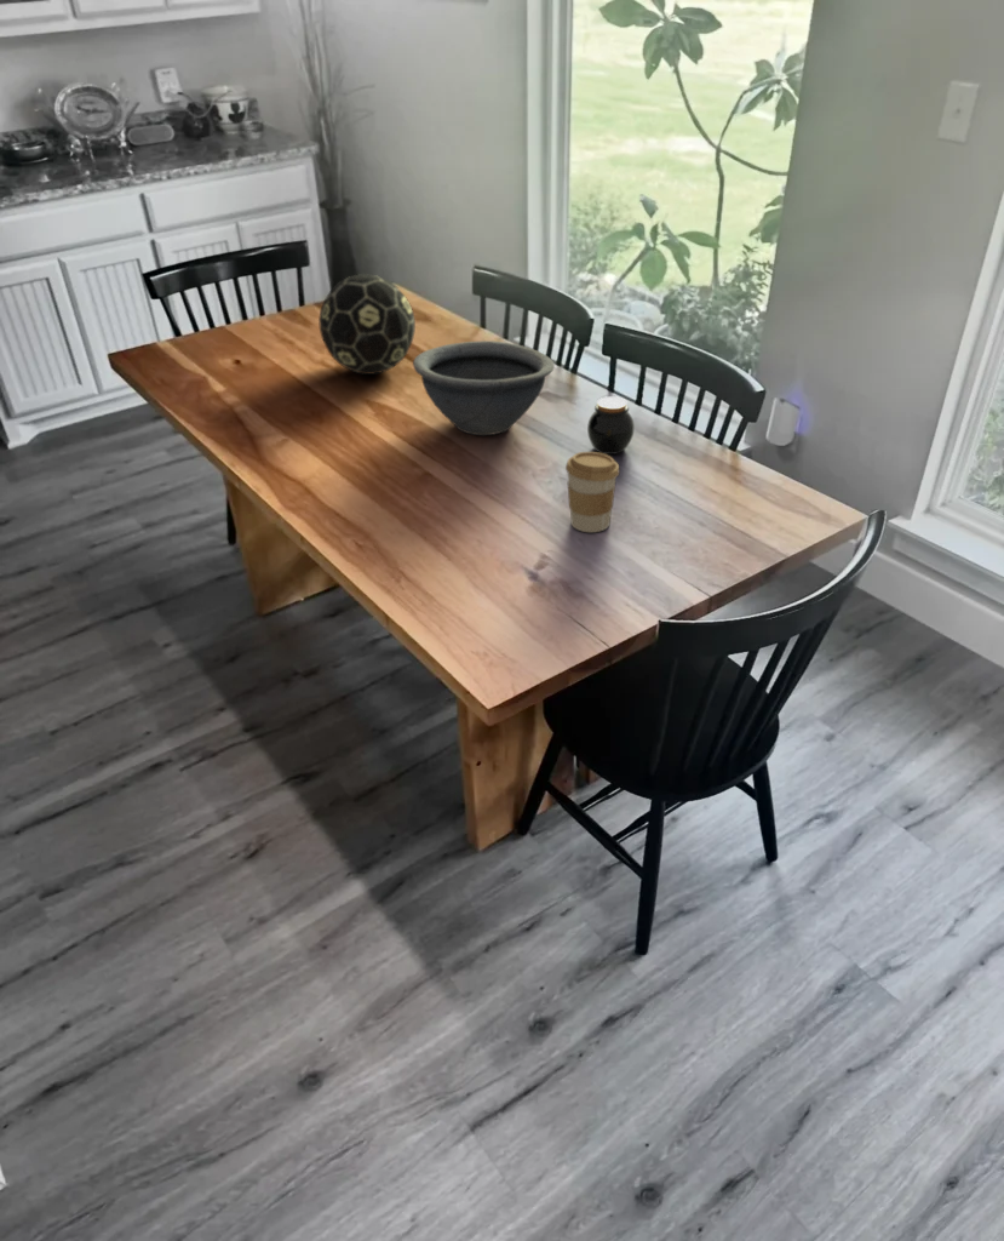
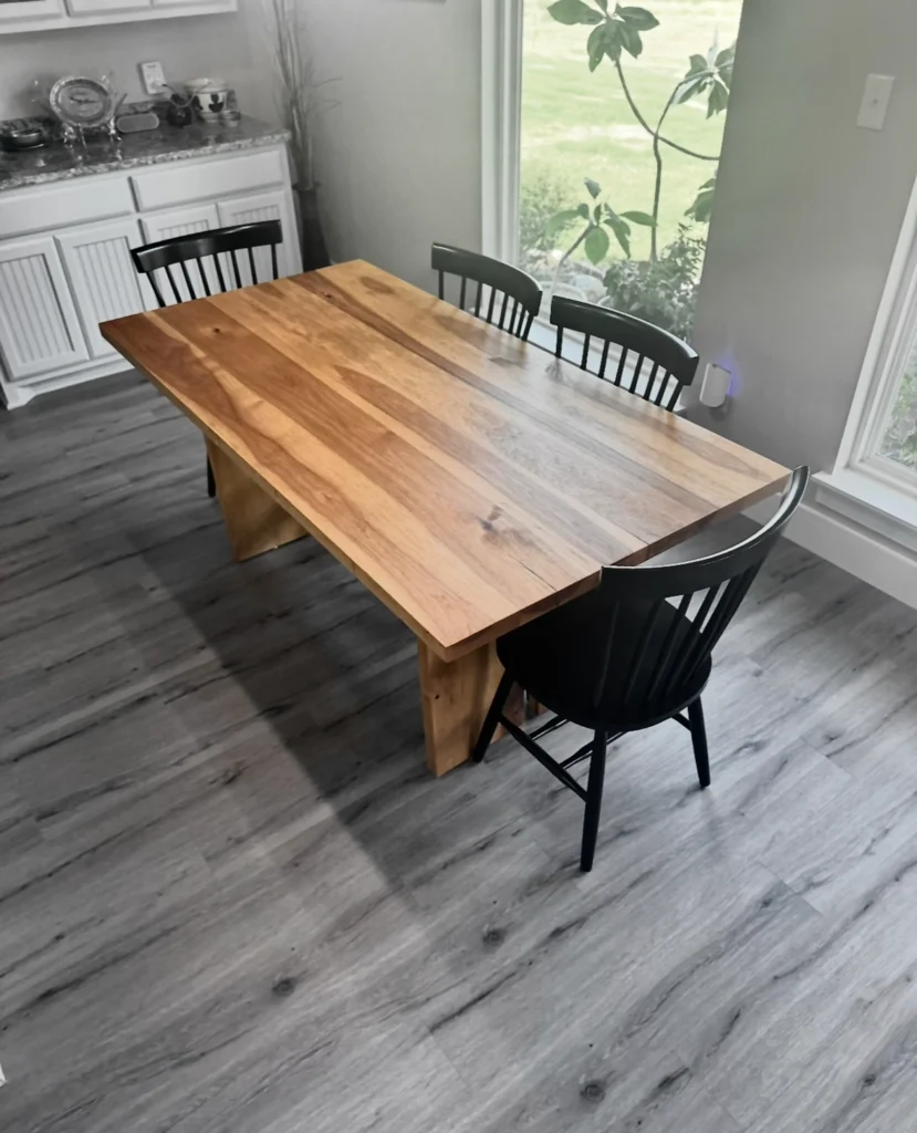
- bowl [412,339,556,436]
- jar [586,395,635,456]
- coffee cup [564,451,620,533]
- decorative ball [317,273,417,376]
